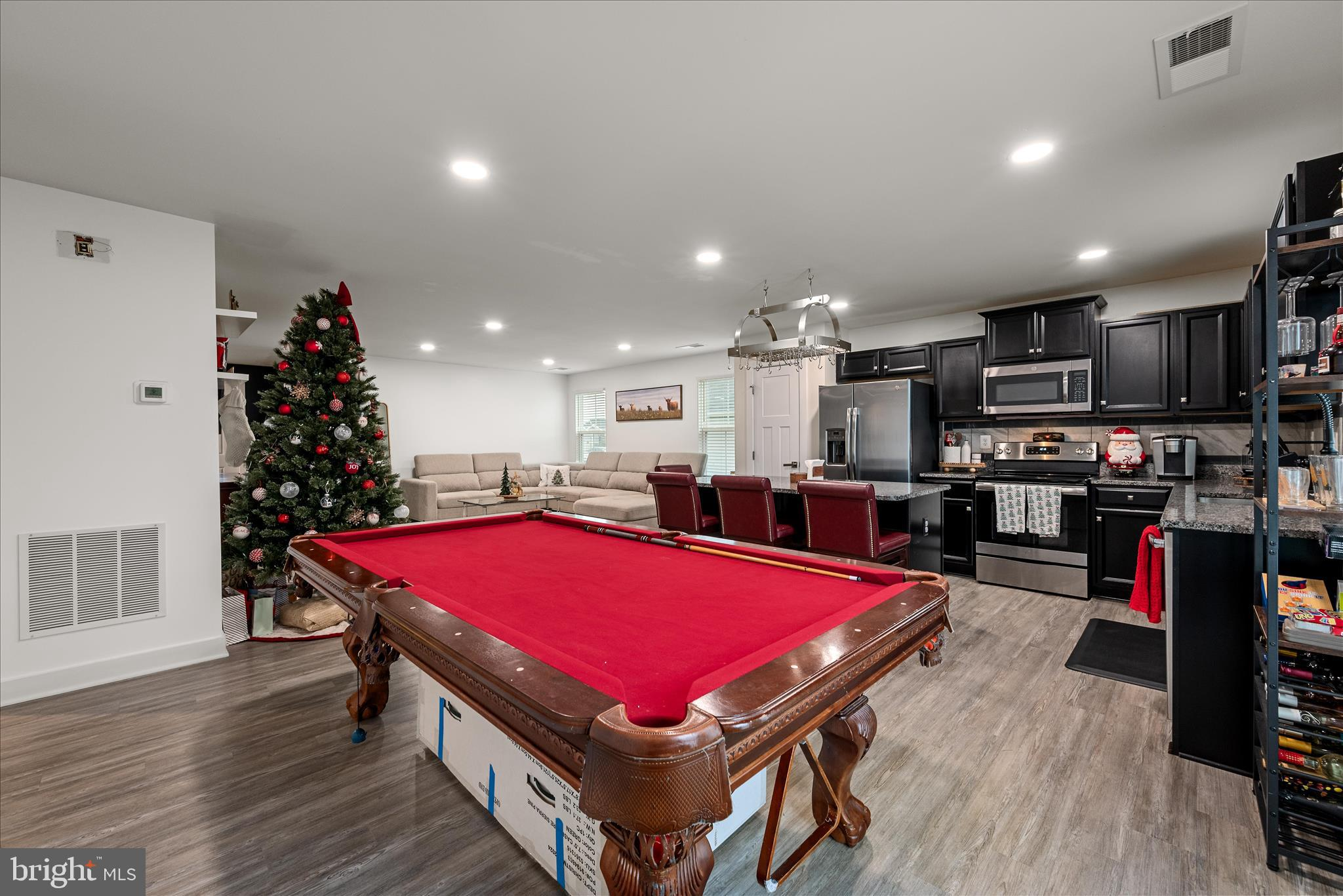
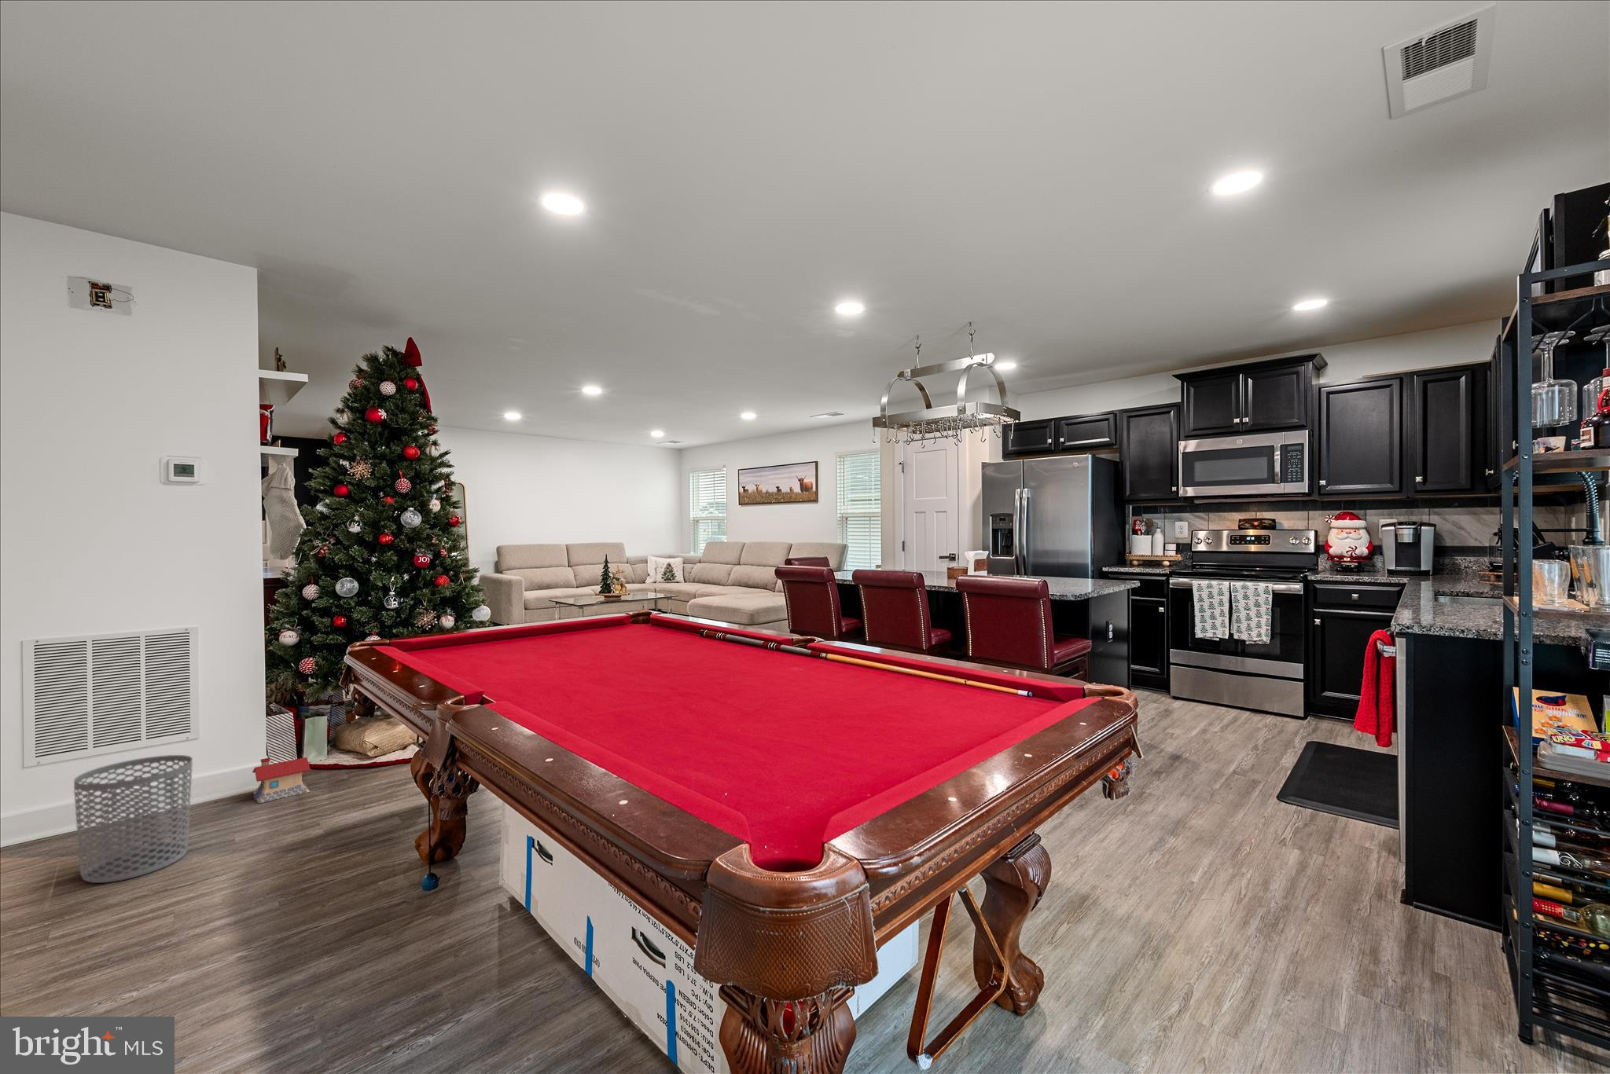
+ toy house [252,756,312,804]
+ waste bin [73,754,193,883]
